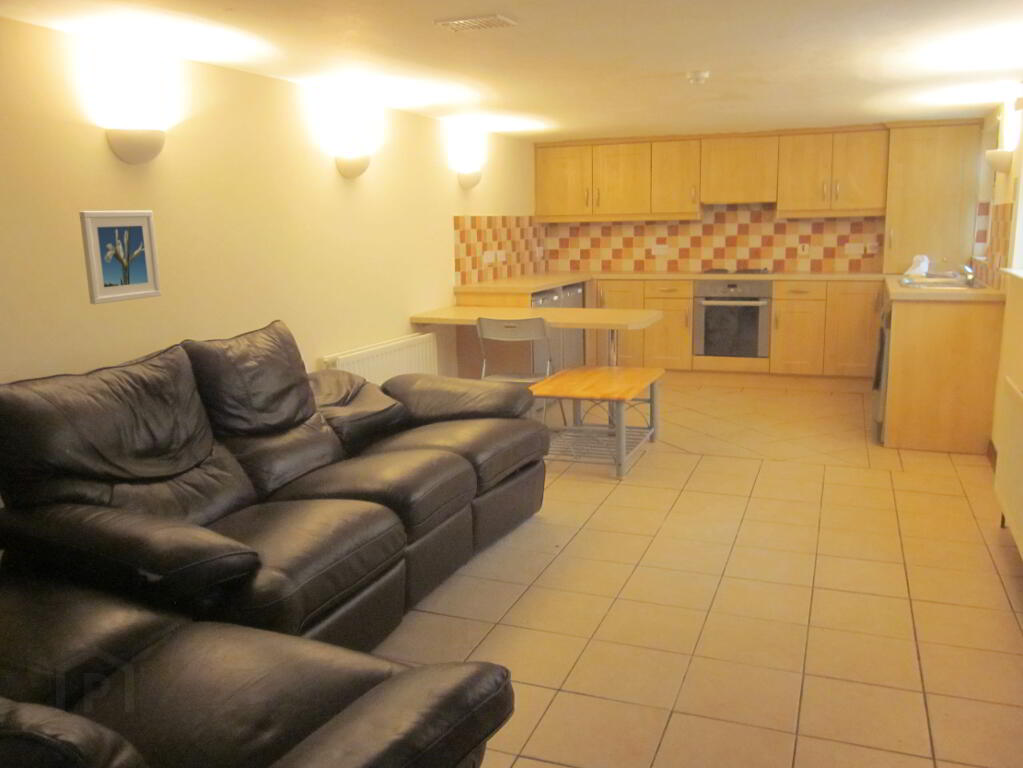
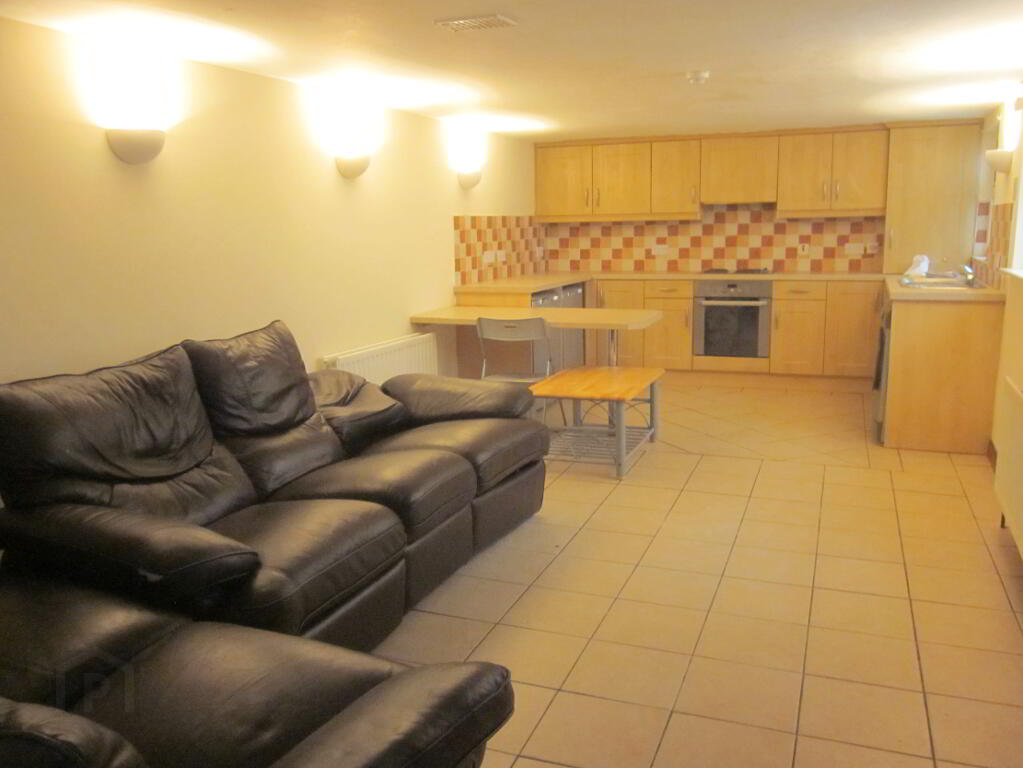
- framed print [78,210,162,305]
